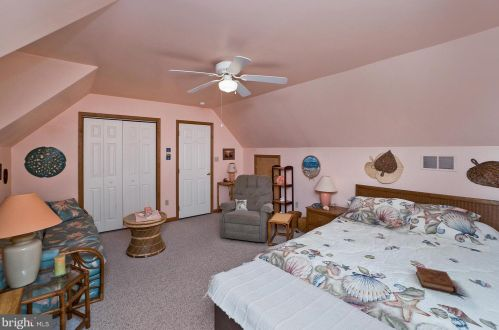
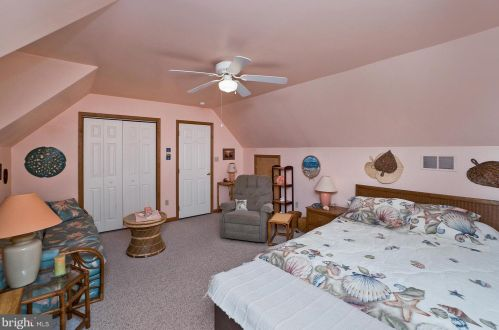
- book [415,265,458,295]
